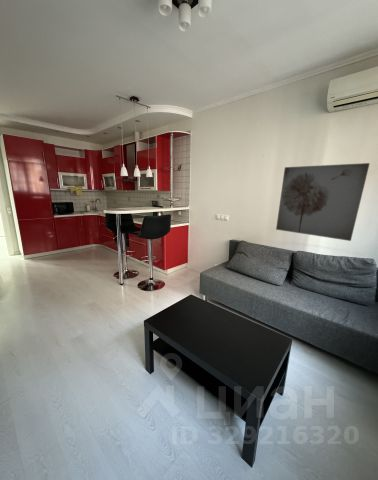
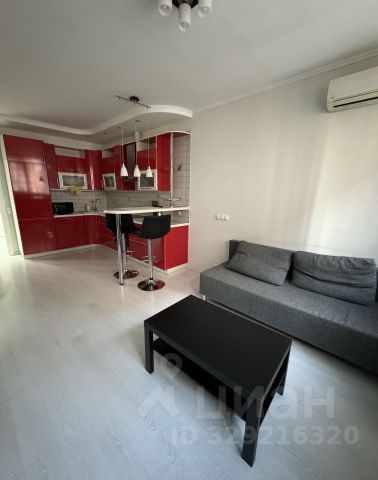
- wall art [275,162,371,242]
